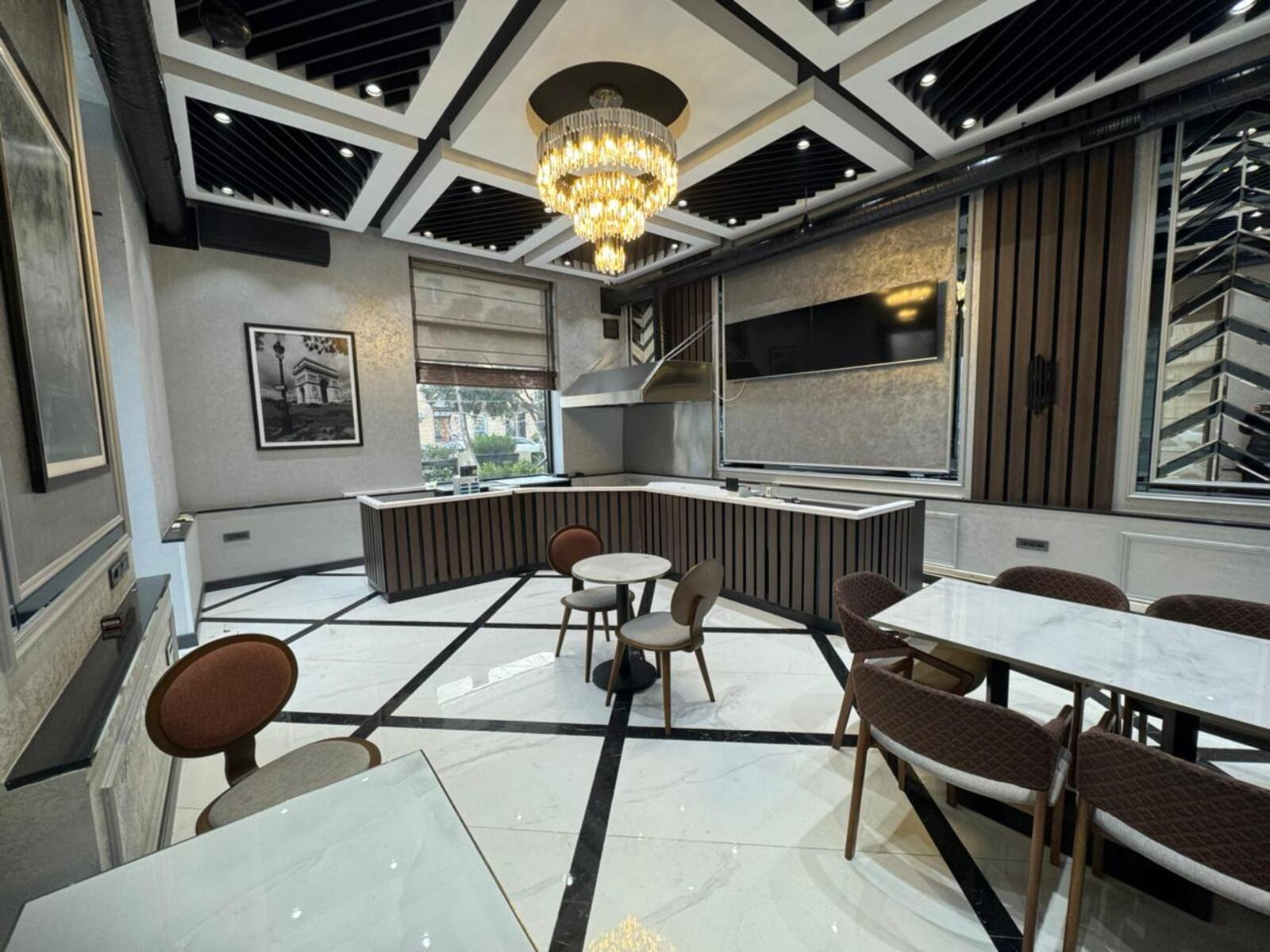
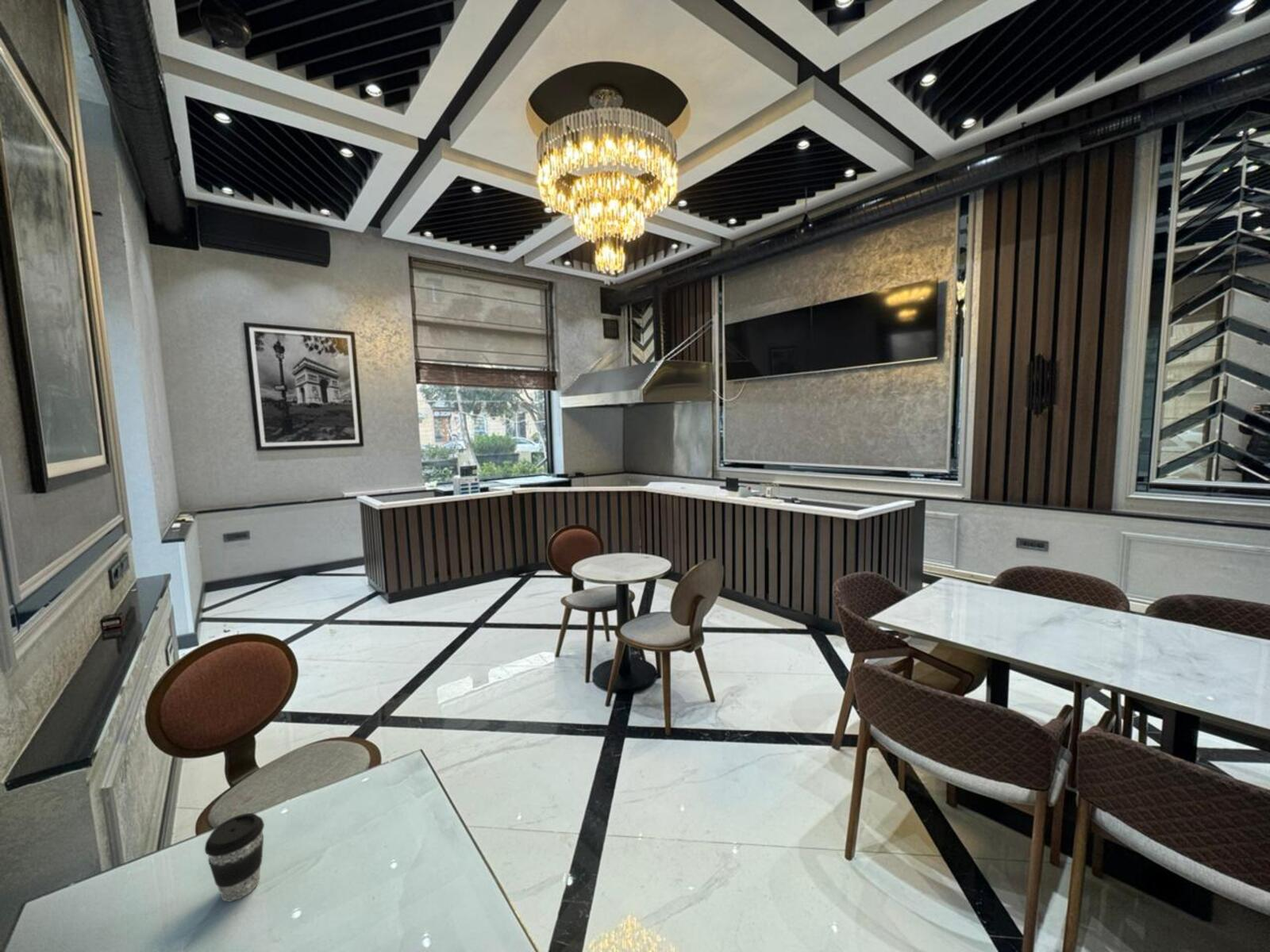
+ coffee cup [204,812,265,903]
